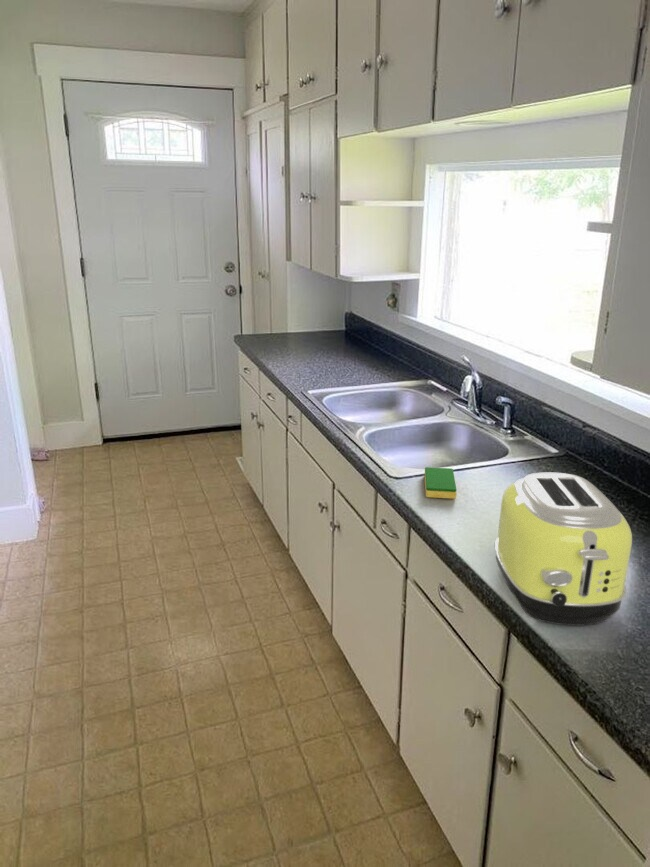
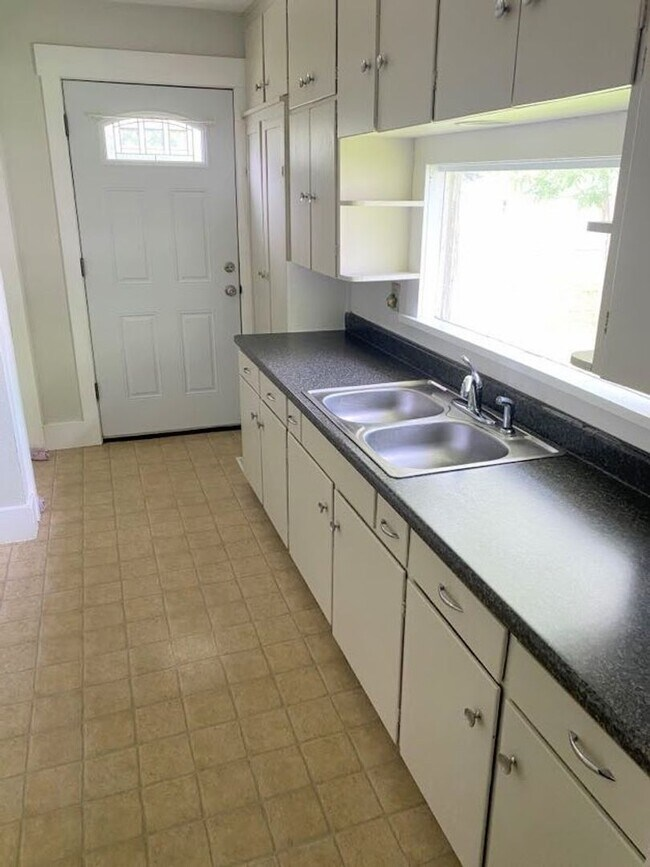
- dish sponge [424,466,457,500]
- toaster [494,472,633,627]
